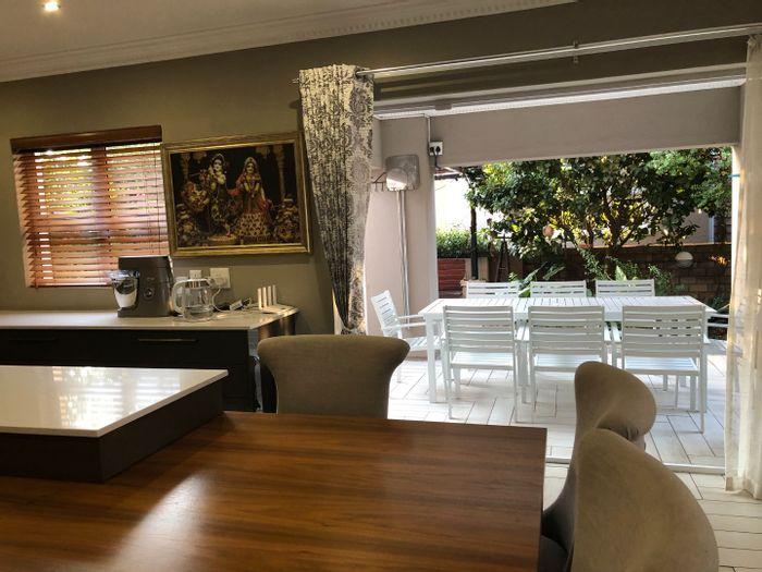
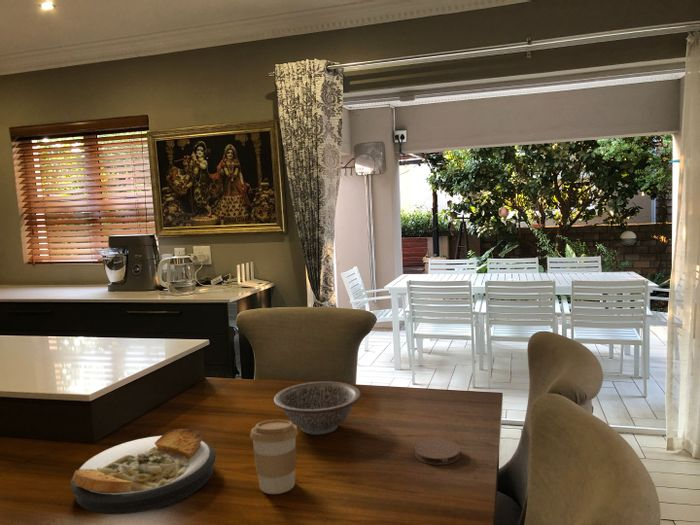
+ plate [69,428,217,515]
+ decorative bowl [273,381,362,435]
+ coffee cup [249,419,299,495]
+ coaster [414,438,461,466]
